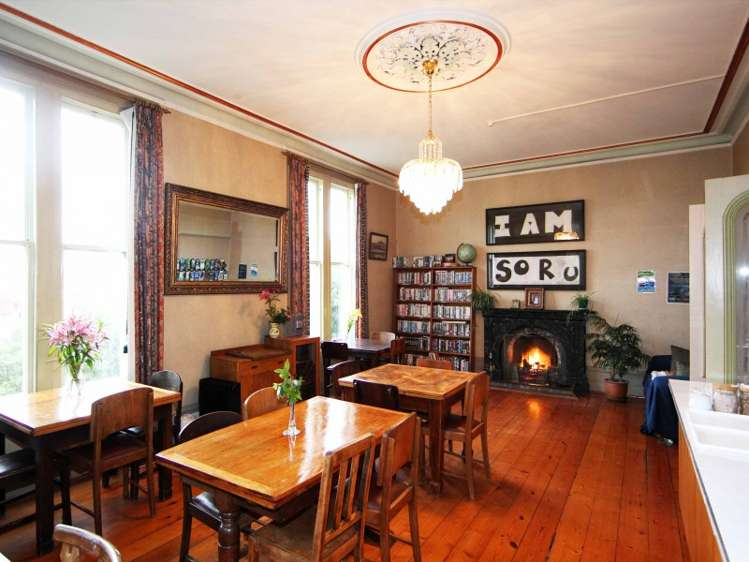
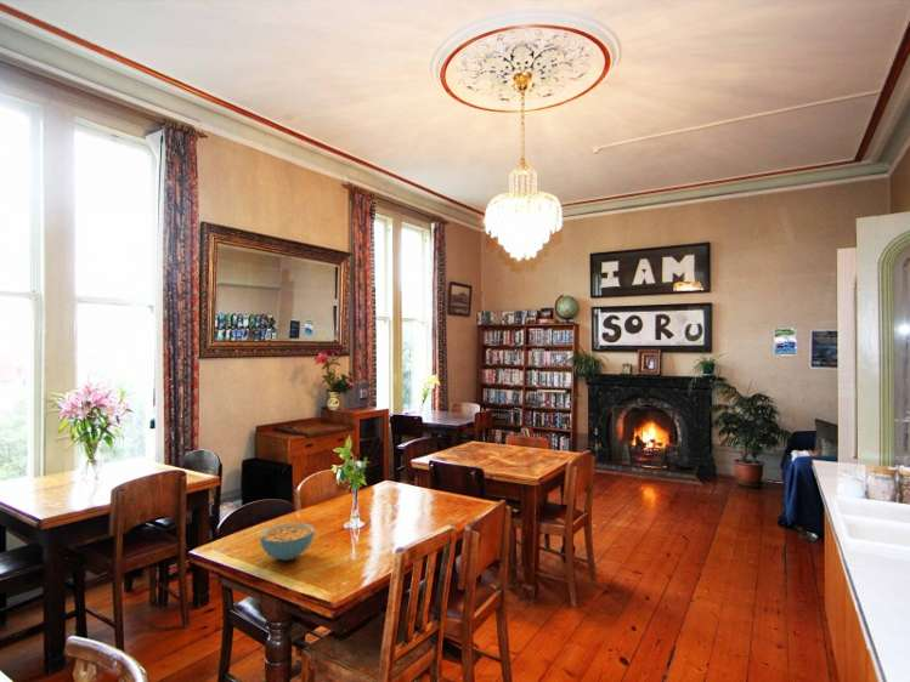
+ cereal bowl [259,521,315,562]
